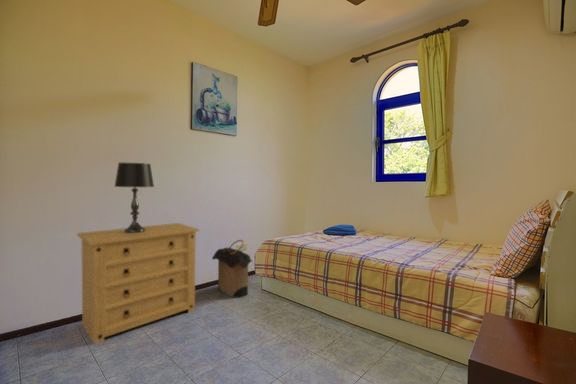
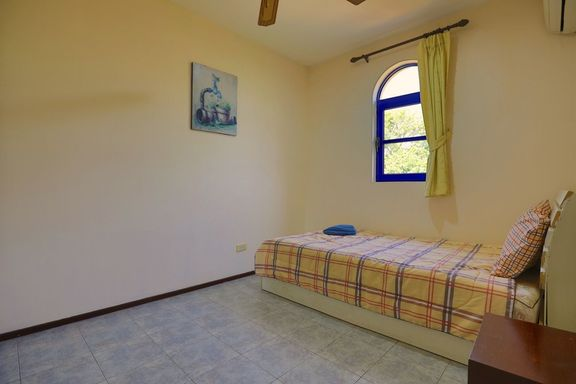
- table lamp [113,162,155,233]
- dresser [76,222,200,345]
- laundry hamper [211,239,253,299]
